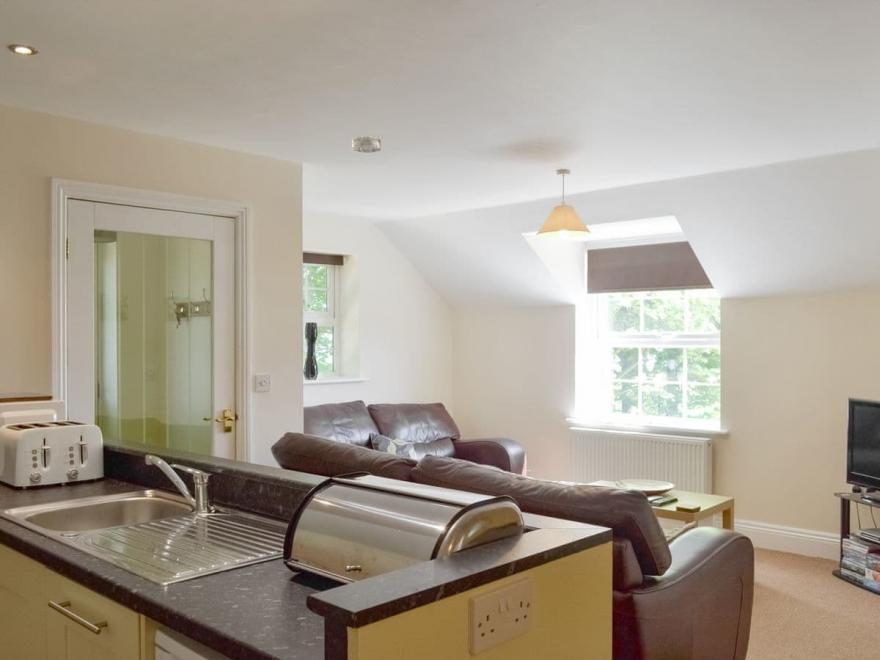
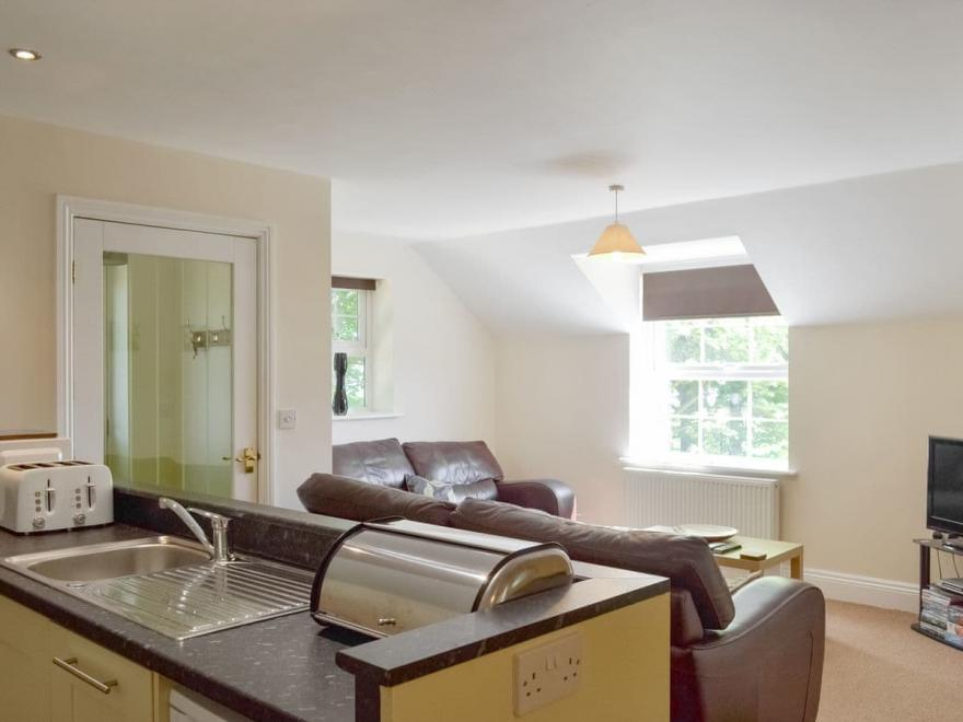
- smoke detector [351,135,382,153]
